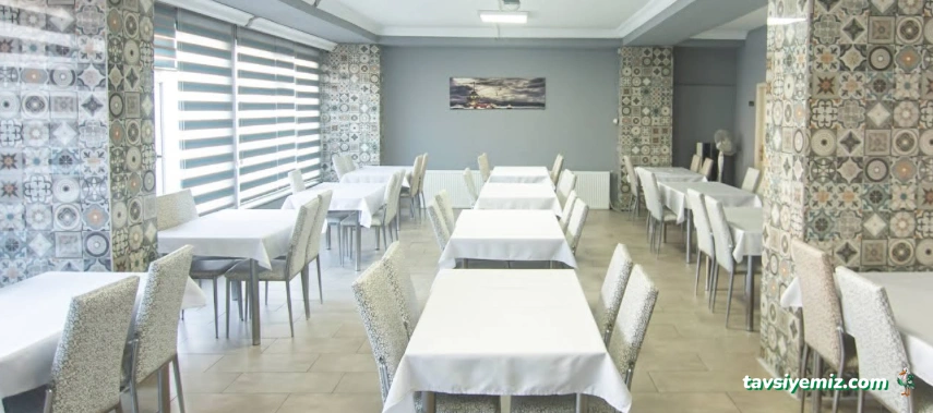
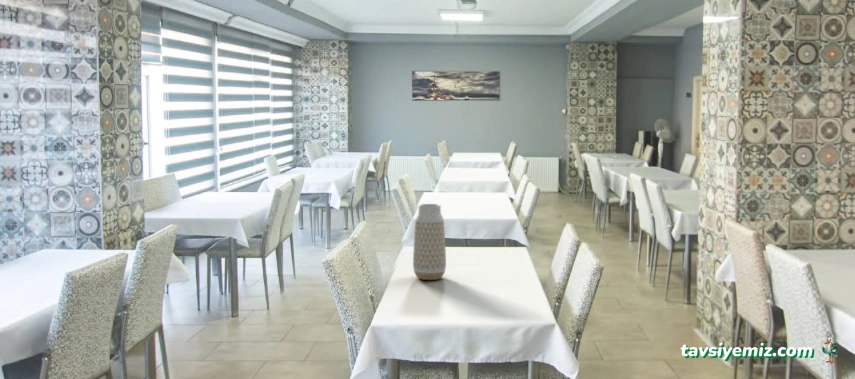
+ vase [412,203,447,281]
